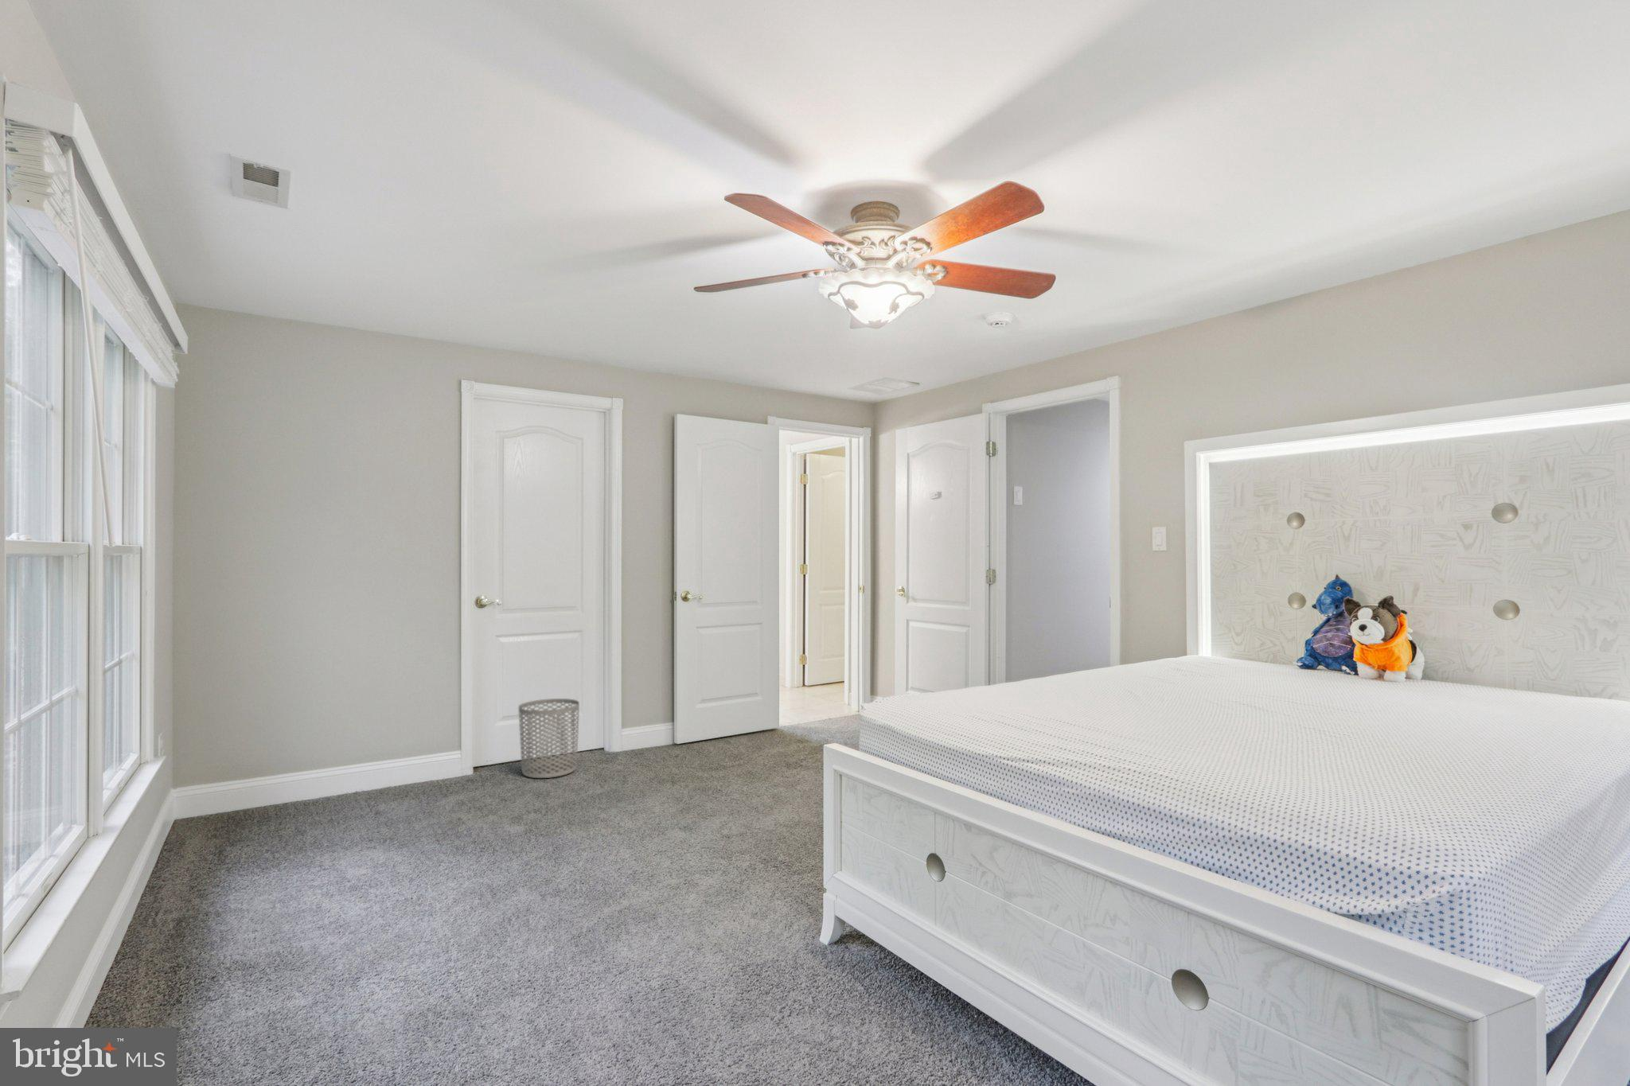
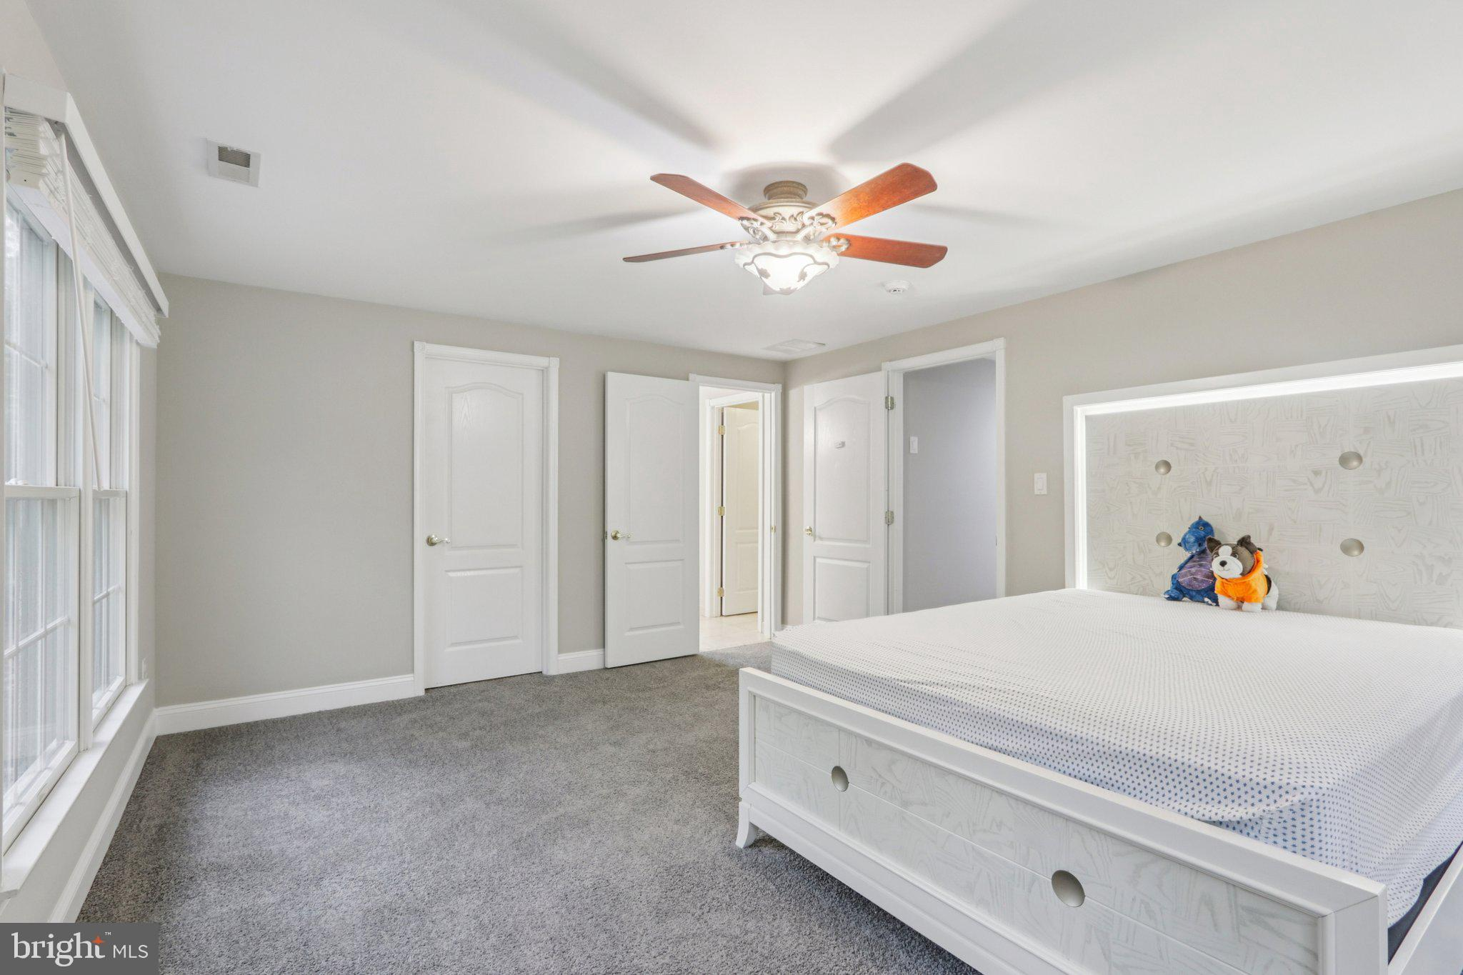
- waste bin [517,698,580,779]
